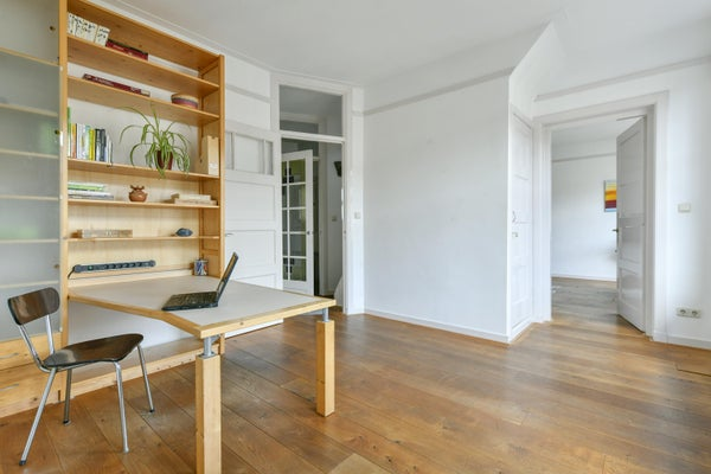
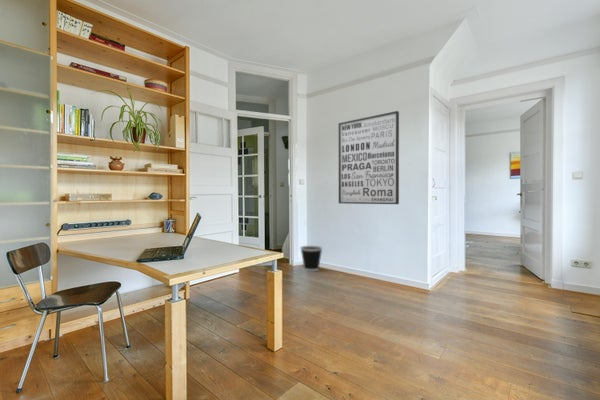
+ wall art [338,110,400,205]
+ wastebasket [299,245,324,272]
